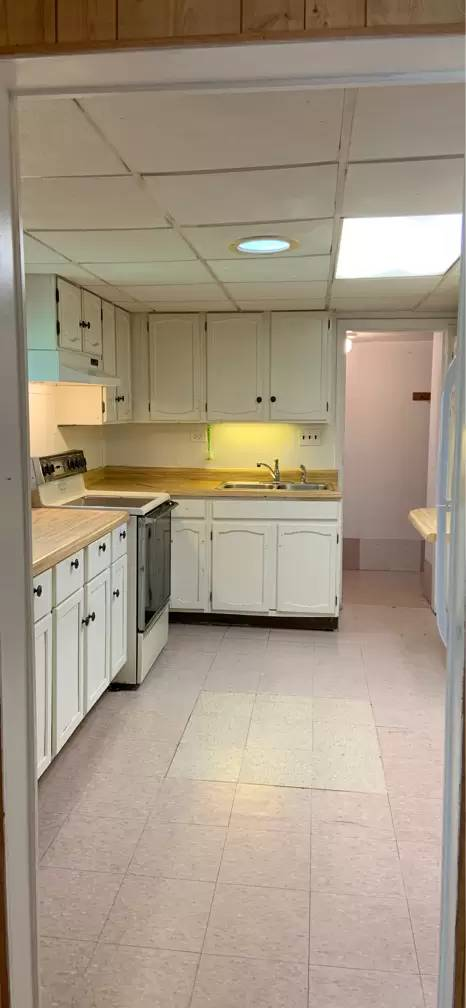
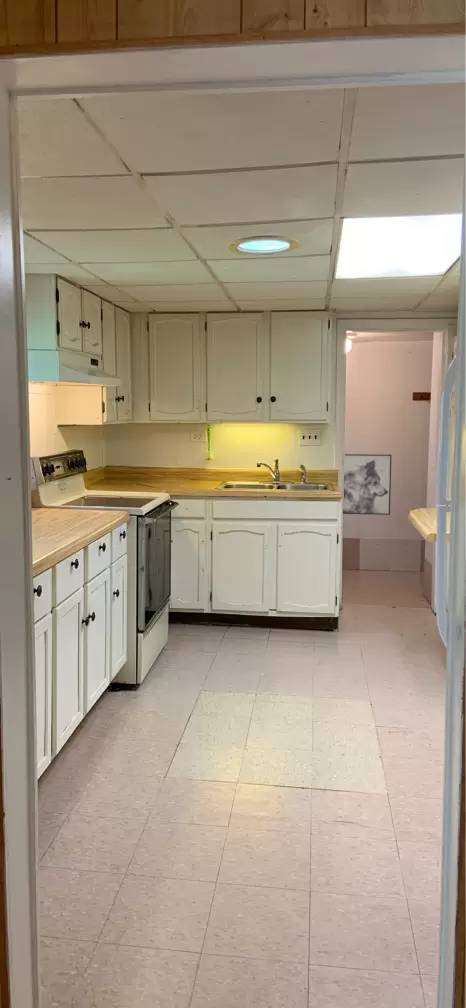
+ wall art [342,453,392,516]
